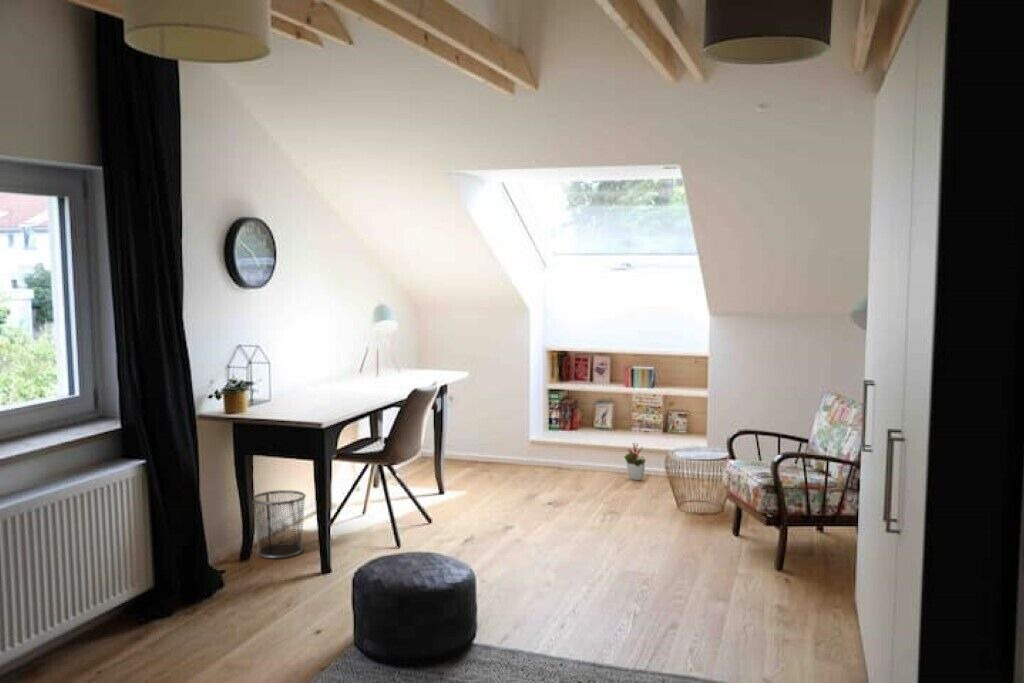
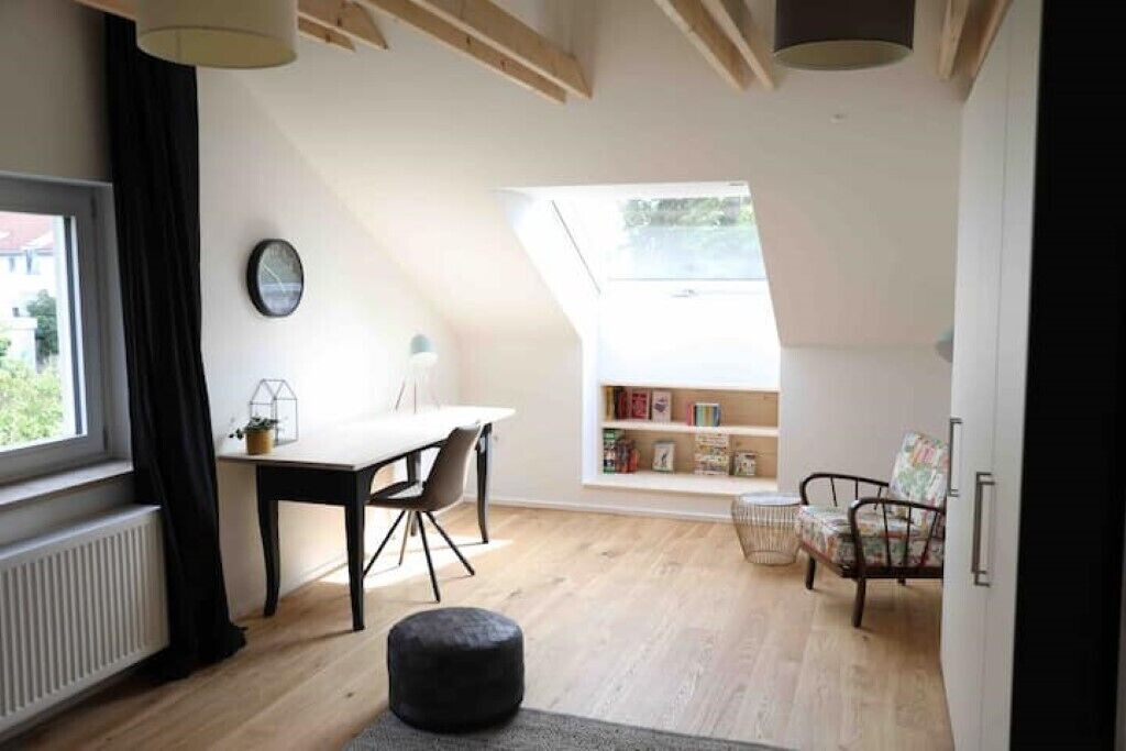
- decorative plant [623,442,646,481]
- waste bin [252,489,307,559]
